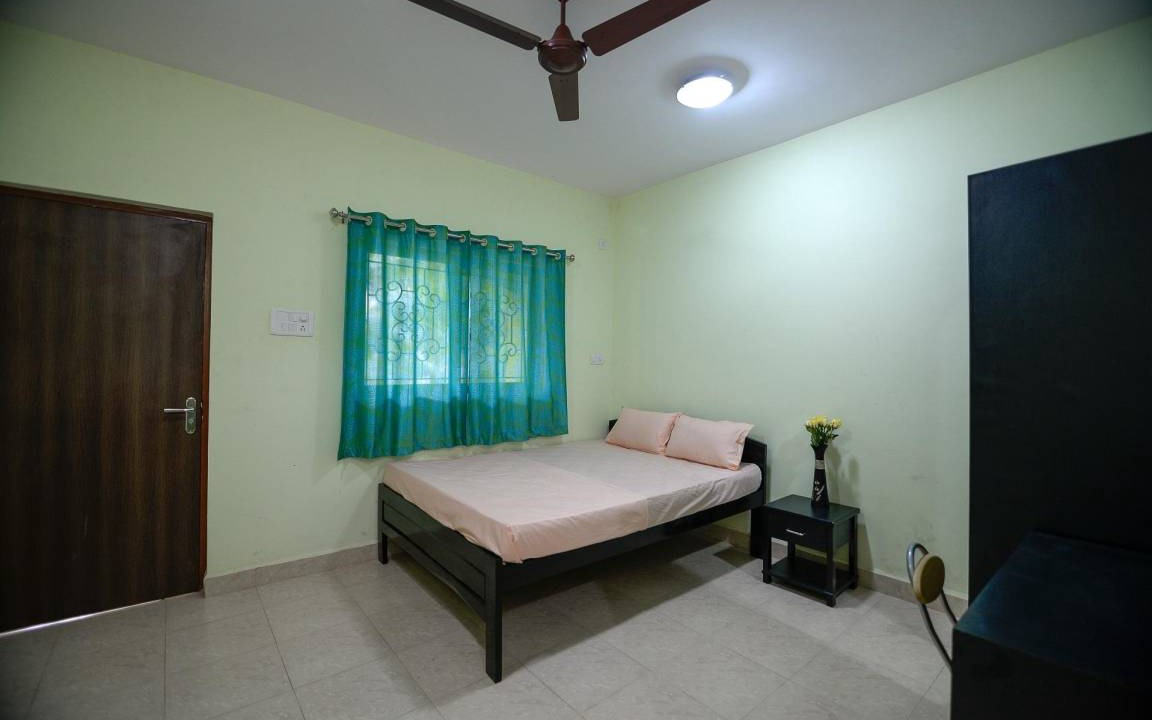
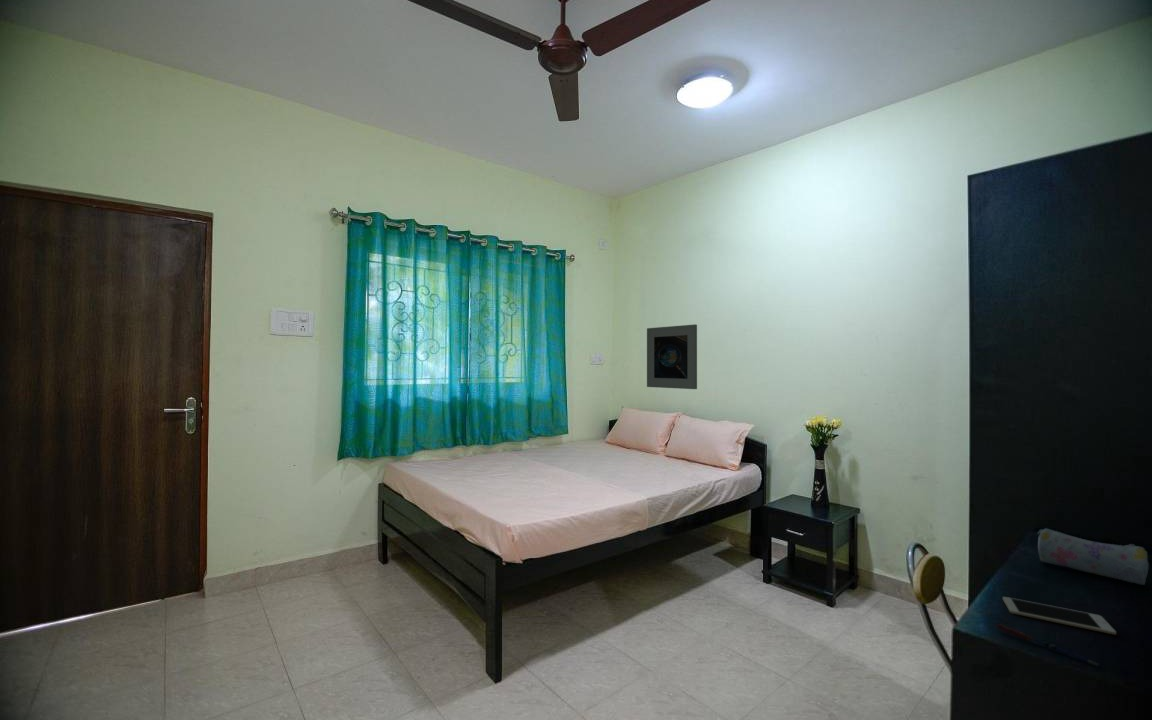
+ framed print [646,323,698,390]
+ cell phone [1002,596,1117,636]
+ pen [995,623,1100,667]
+ pencil case [1036,527,1151,586]
